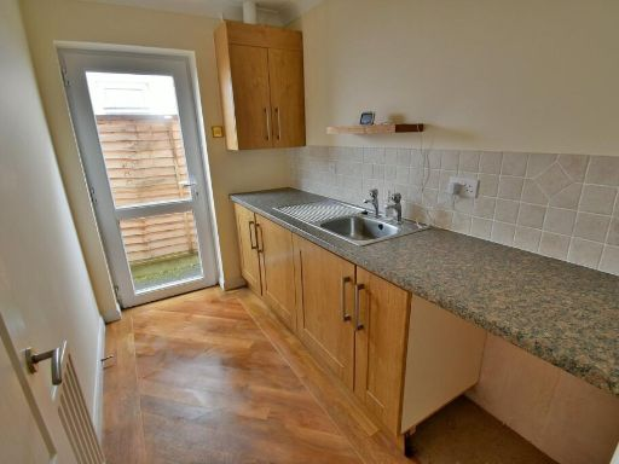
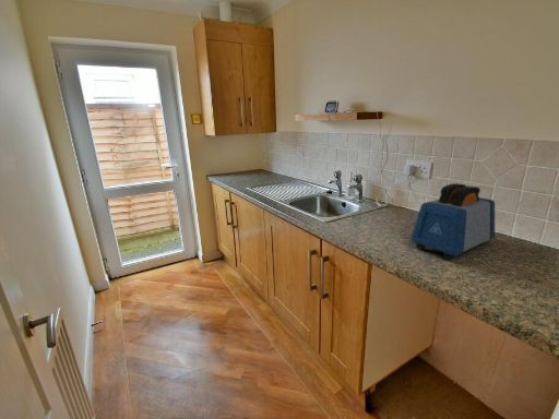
+ toaster [409,182,496,262]
